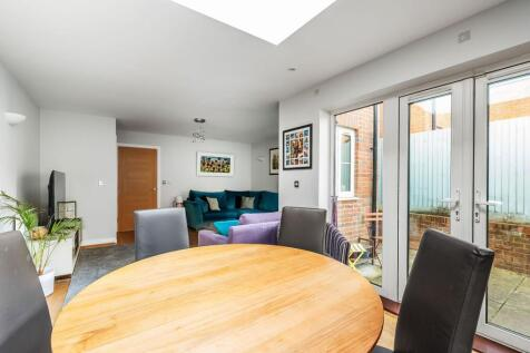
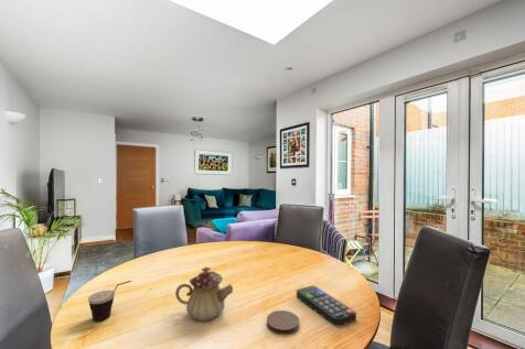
+ teapot [174,266,234,323]
+ coaster [266,309,300,336]
+ remote control [296,284,357,328]
+ cup [87,280,132,323]
